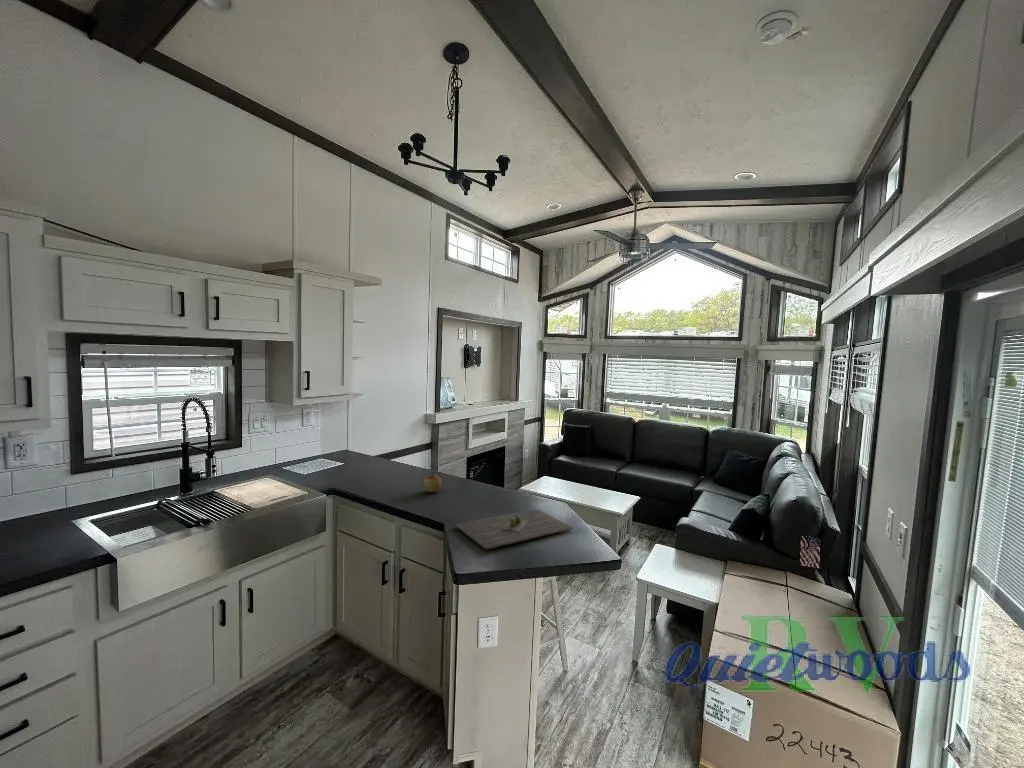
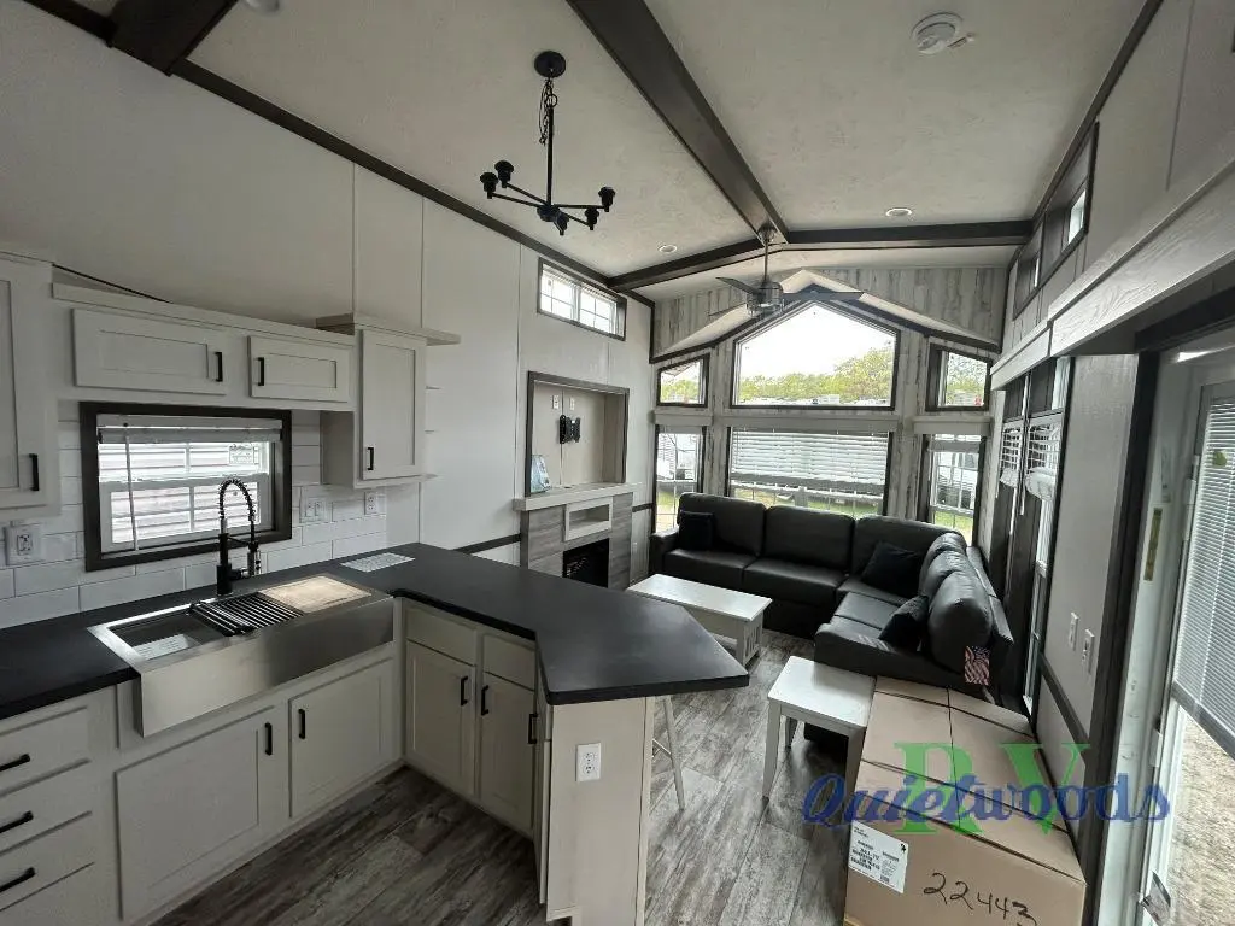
- cutting board [454,508,575,550]
- apple [423,473,442,494]
